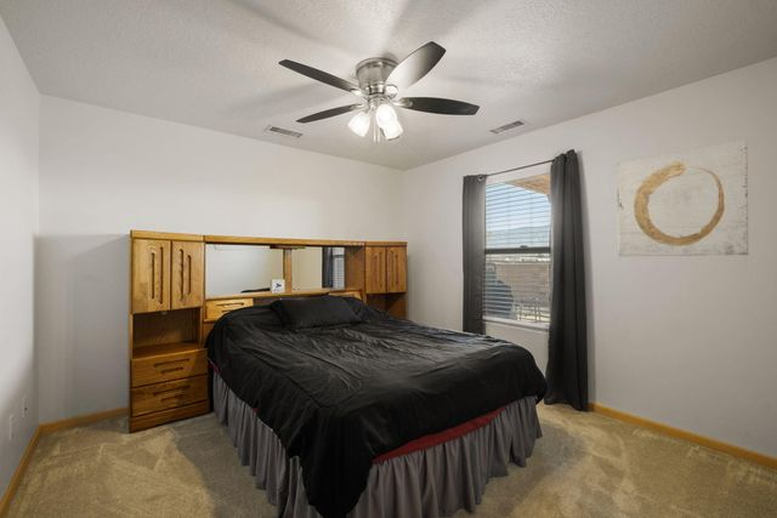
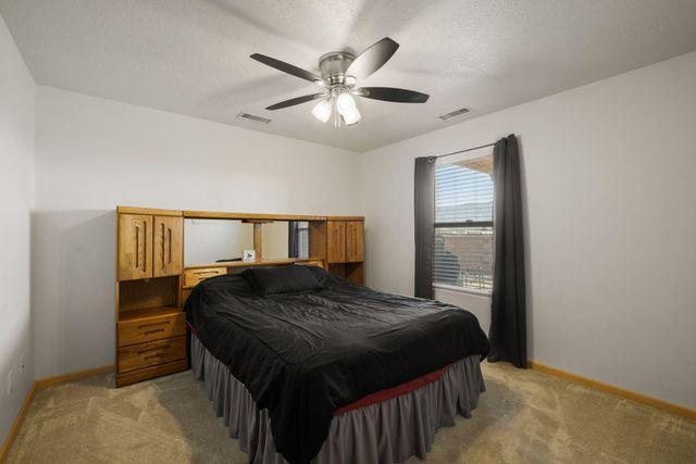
- wall art [617,138,749,257]
